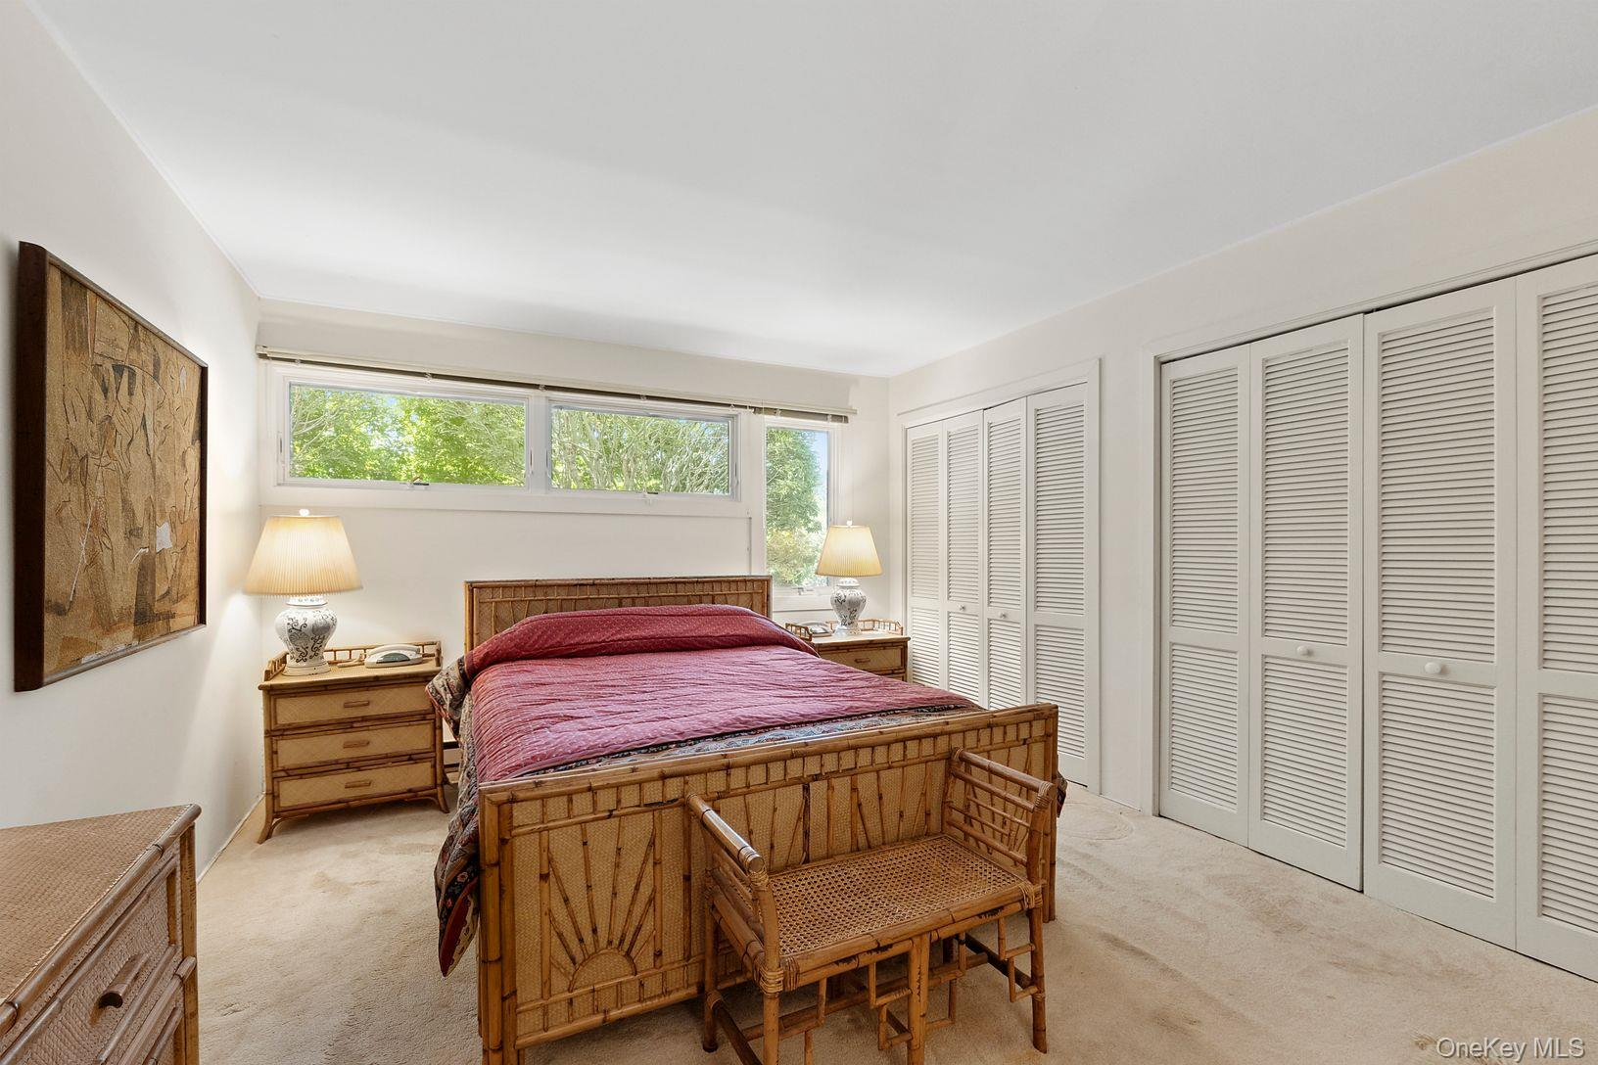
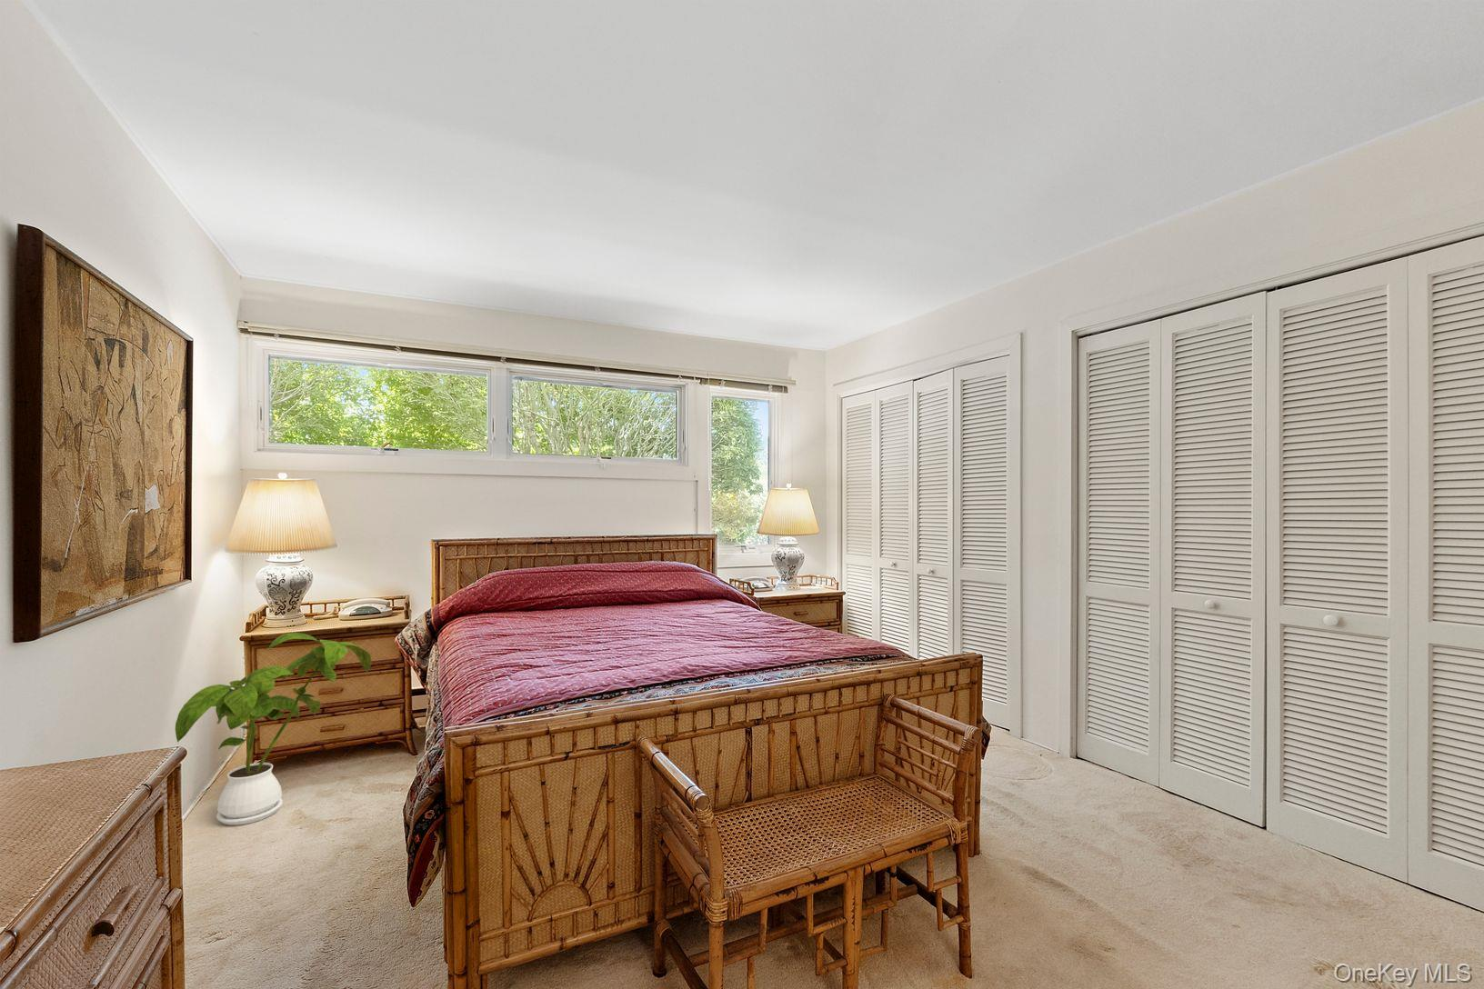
+ house plant [174,631,372,827]
